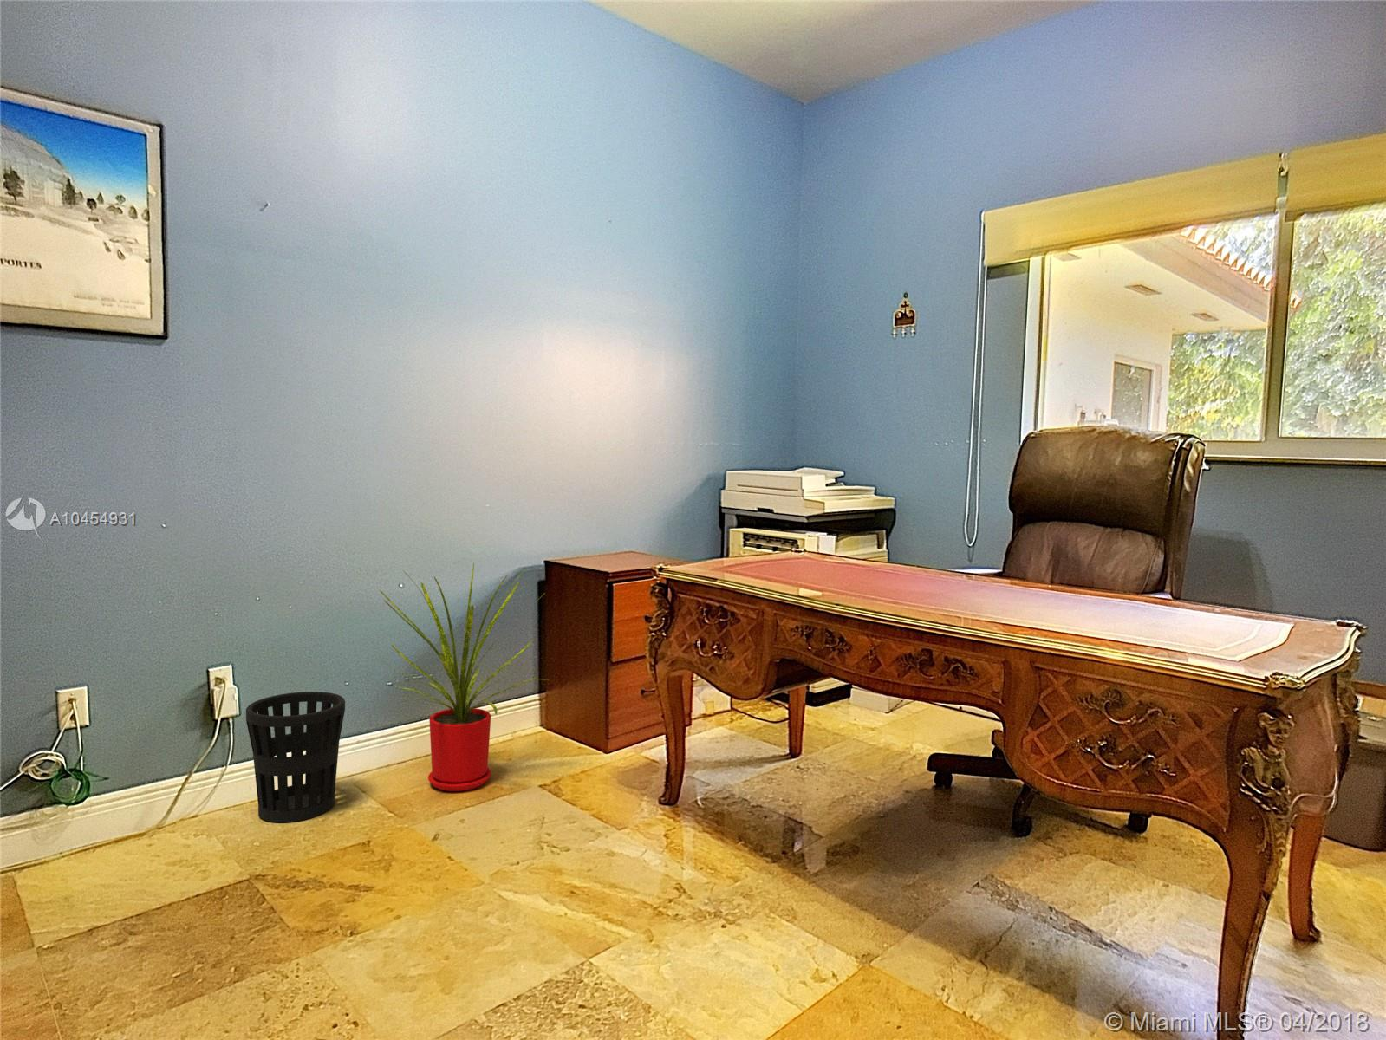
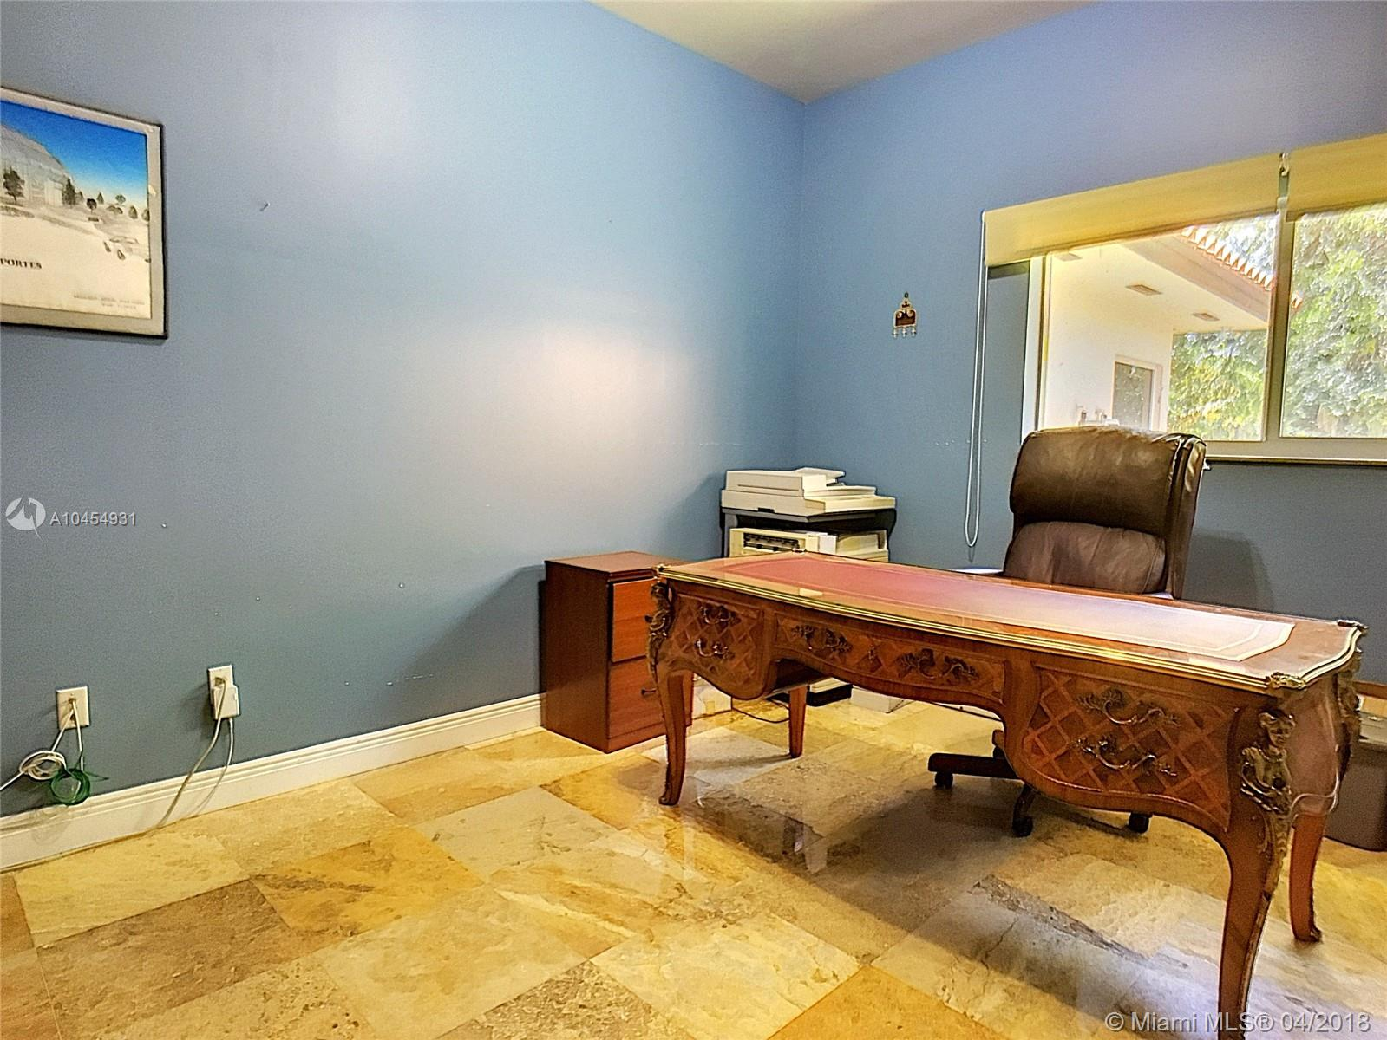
- wastebasket [246,690,346,824]
- house plant [378,563,549,792]
